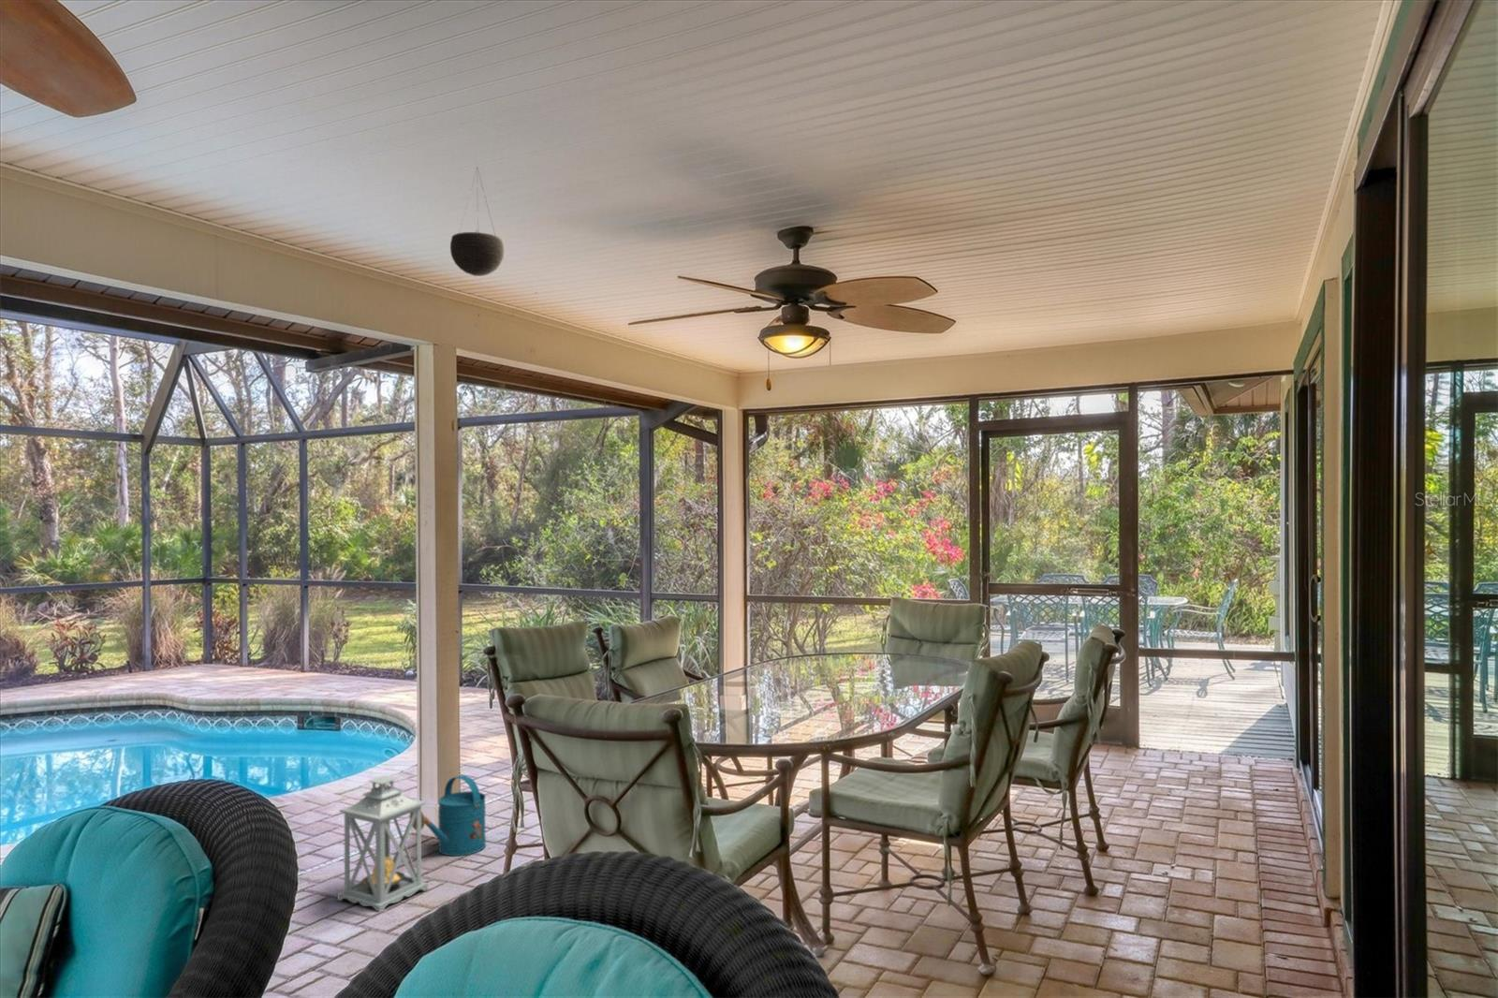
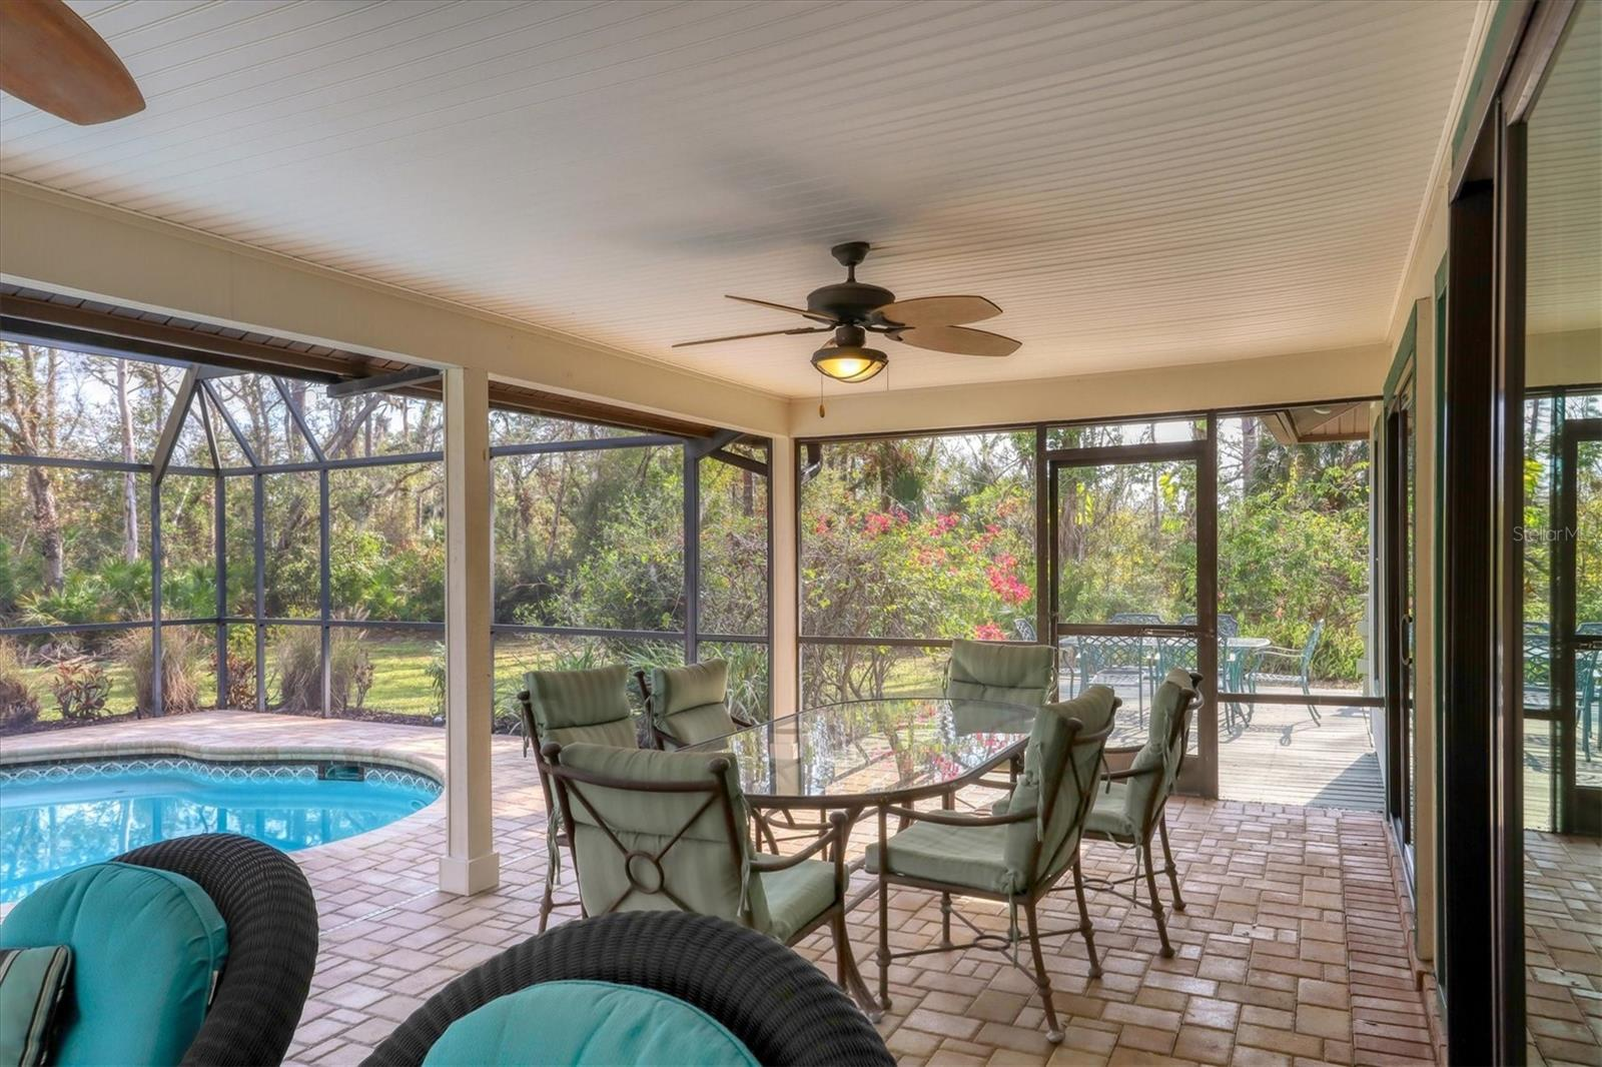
- lantern [337,774,429,913]
- watering can [409,774,487,857]
- hanging planter [449,167,505,277]
